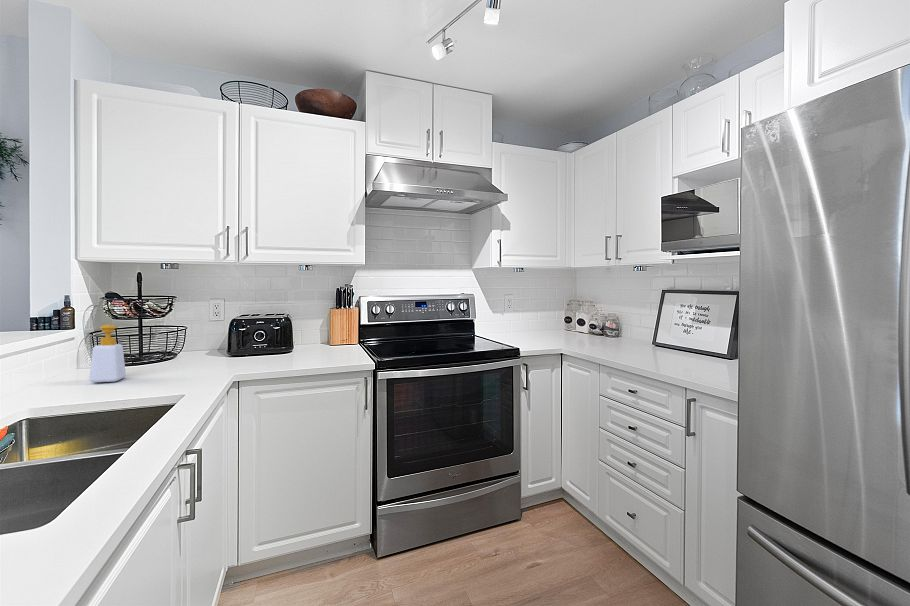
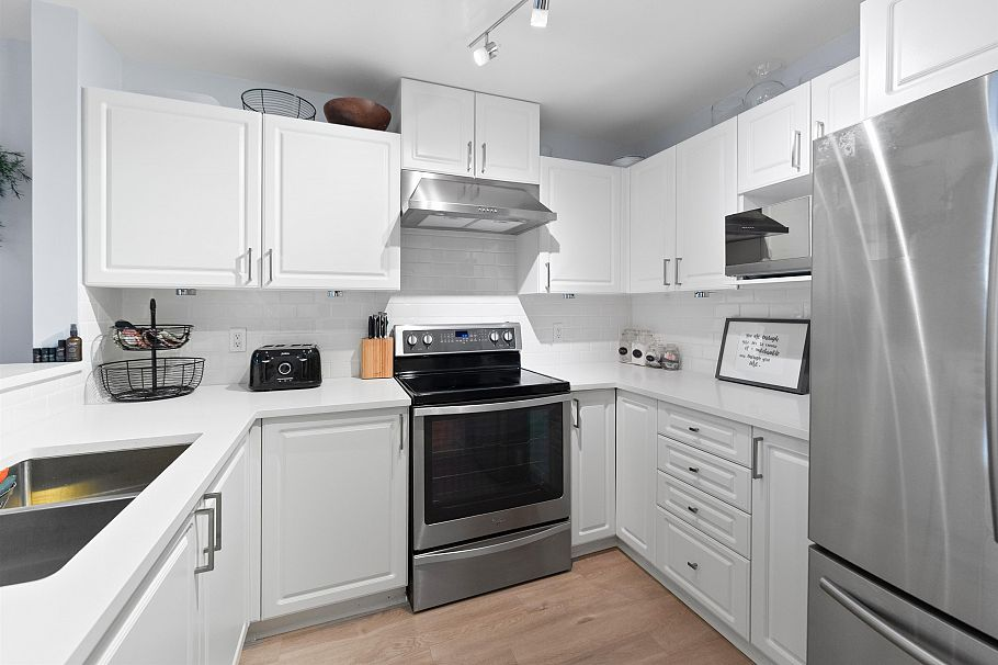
- soap bottle [88,324,127,383]
